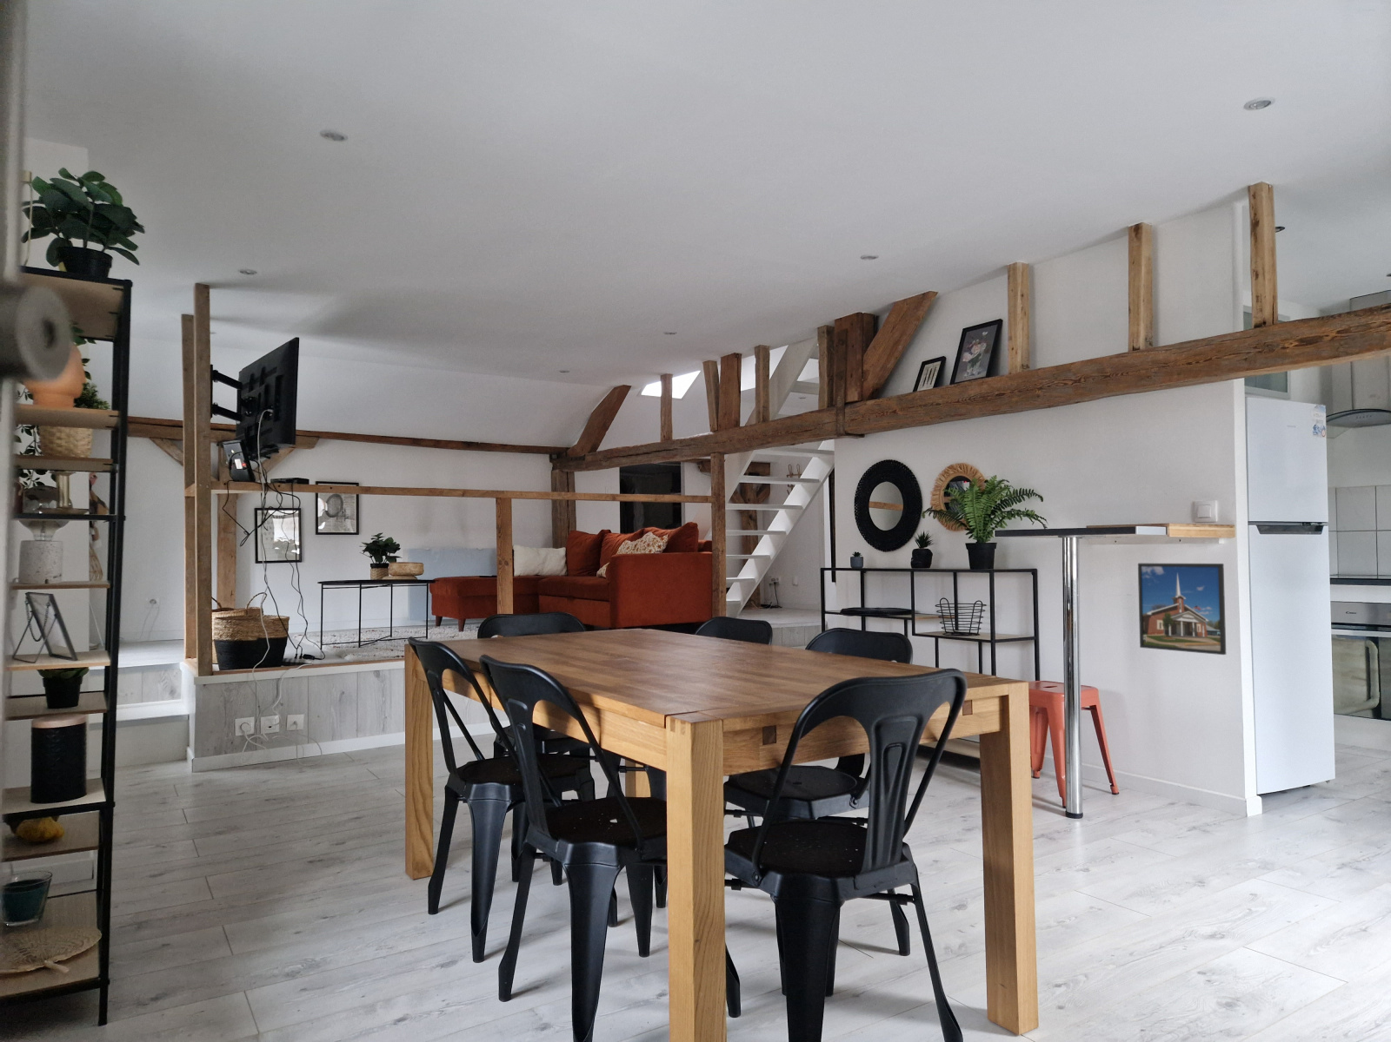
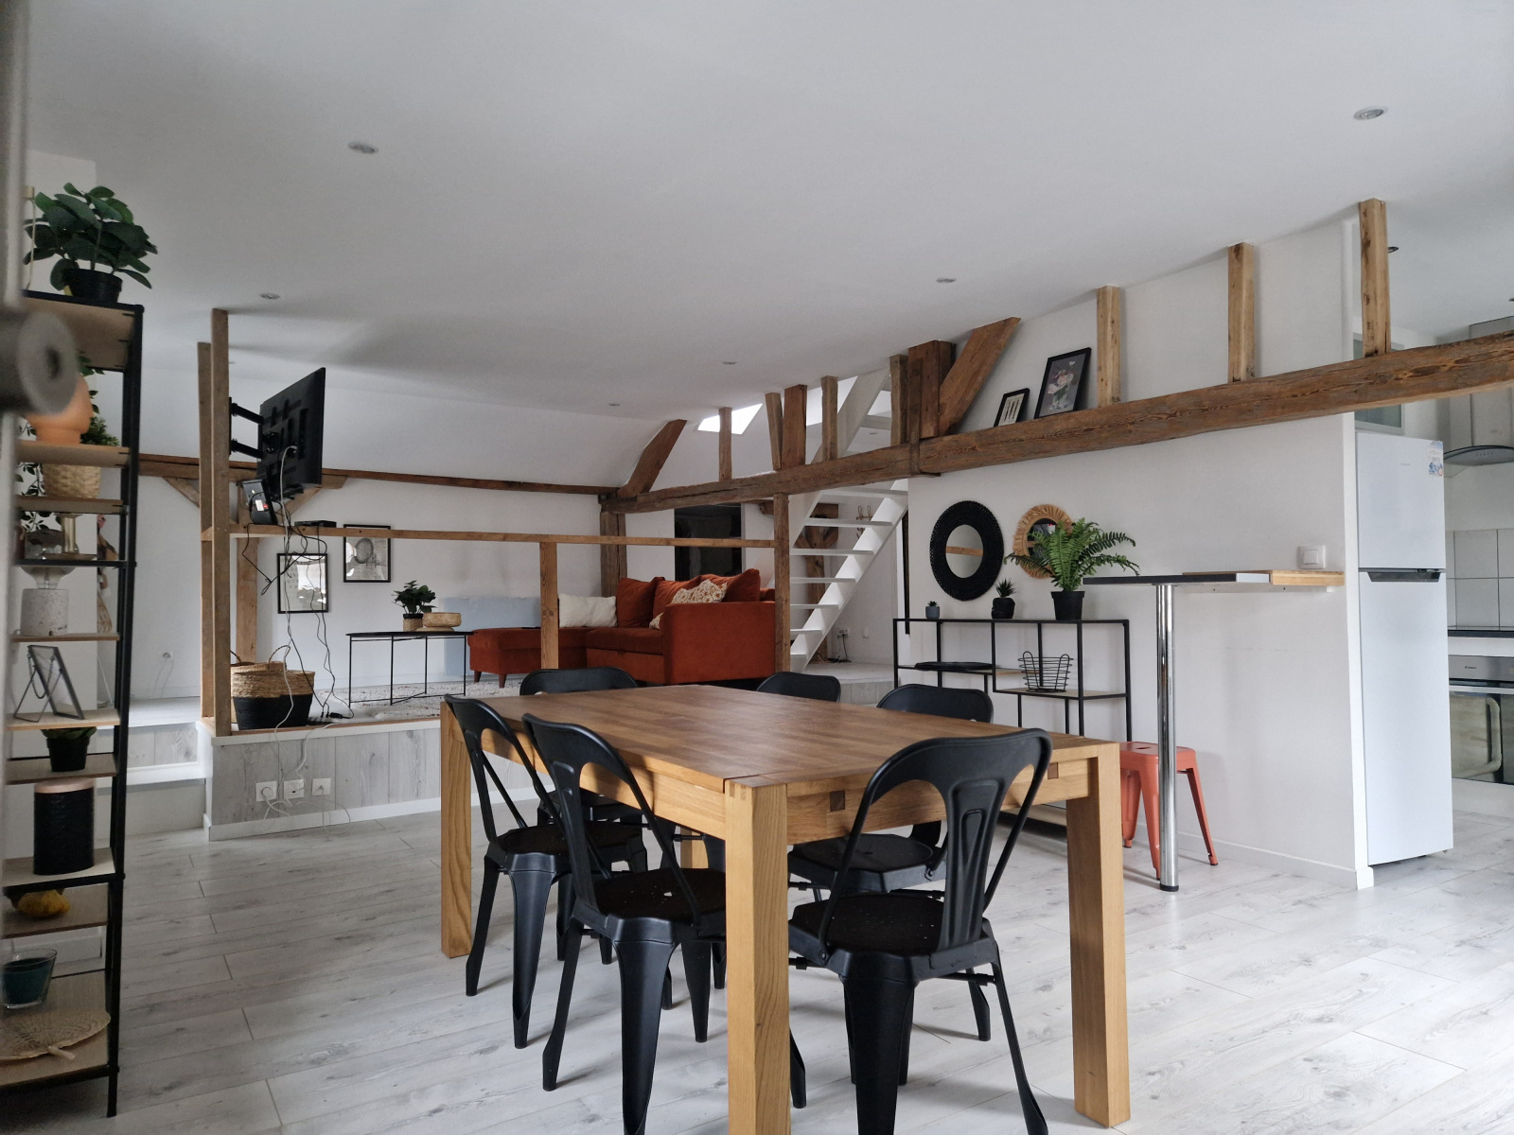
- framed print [1137,563,1227,656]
